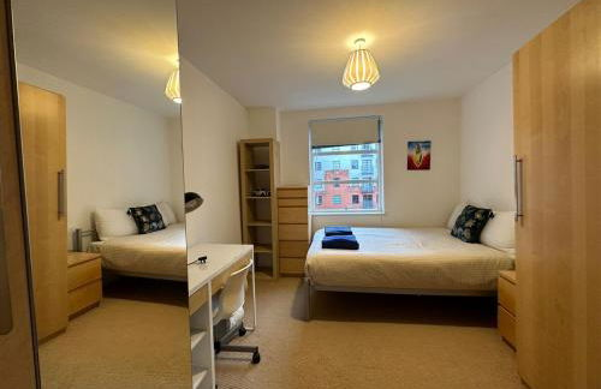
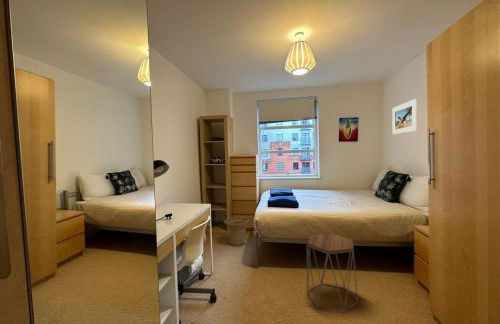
+ side table [306,232,359,315]
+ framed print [391,98,418,135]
+ basket [223,216,250,247]
